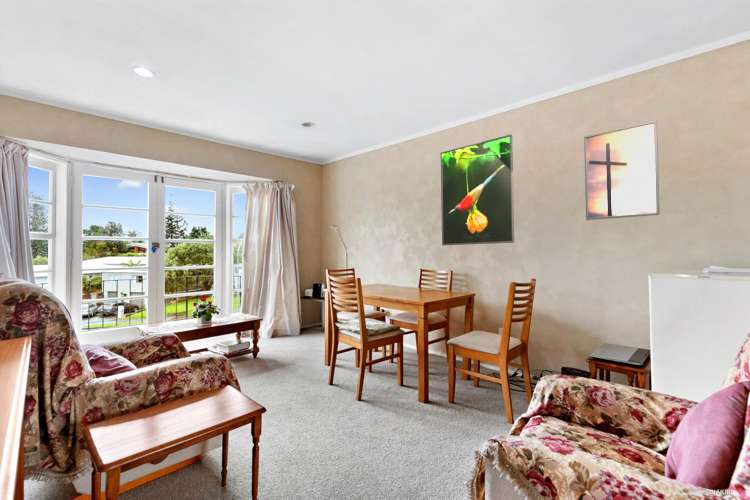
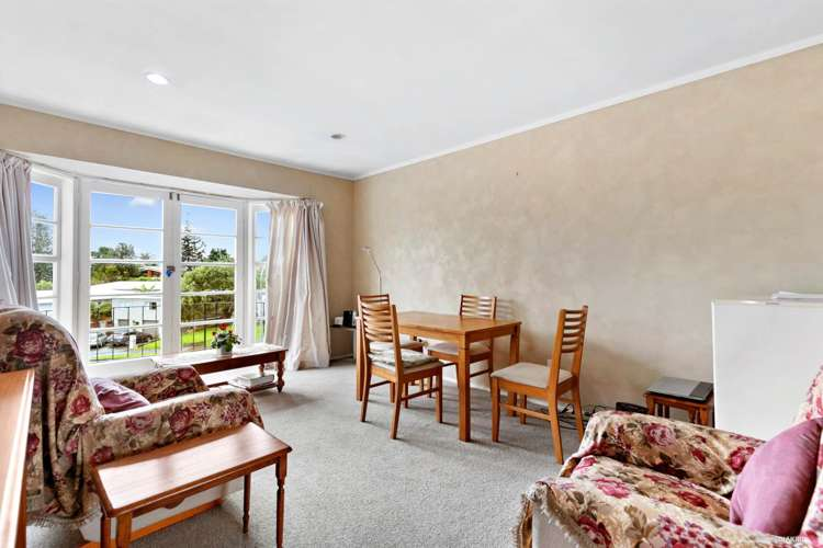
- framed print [583,120,660,221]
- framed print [440,133,515,246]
